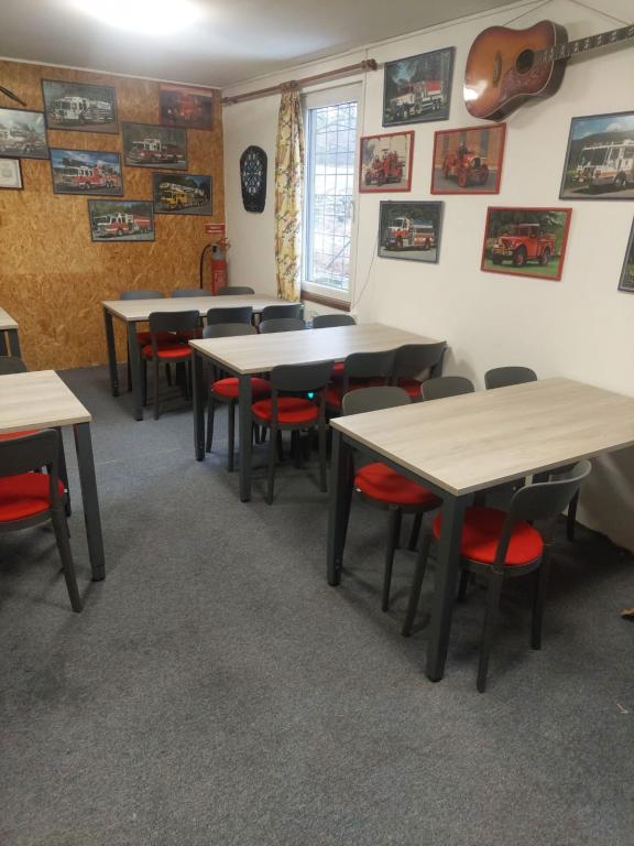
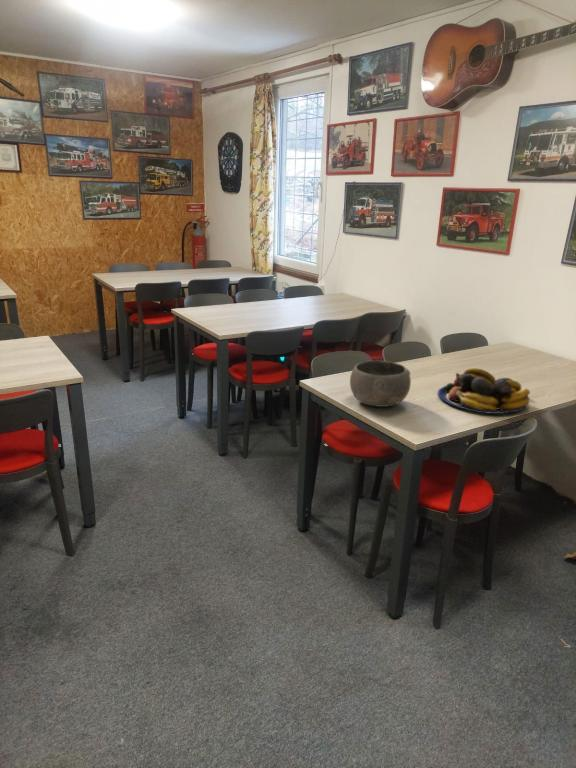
+ fruit bowl [437,367,531,415]
+ bowl [349,360,412,408]
